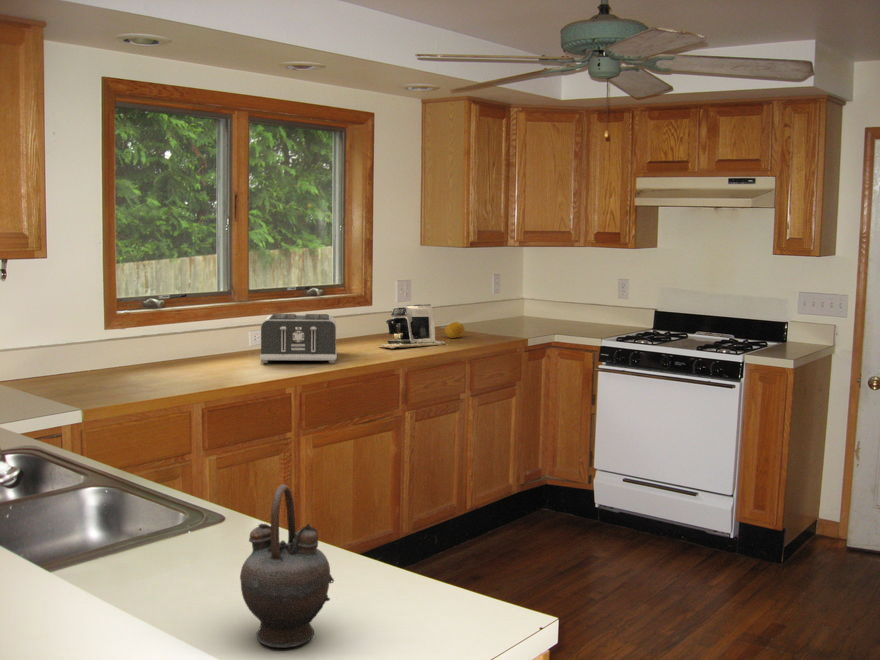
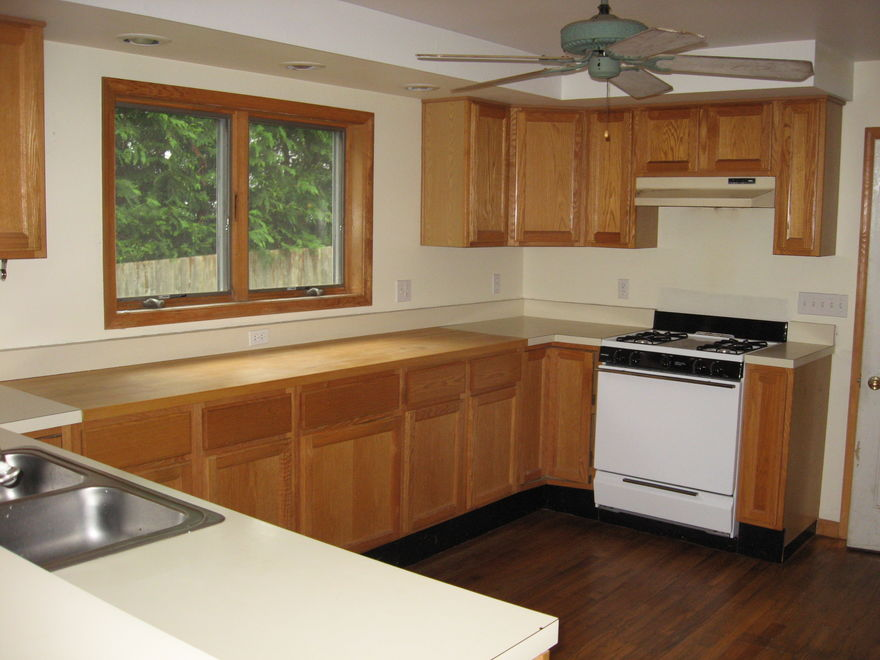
- fruit [444,321,465,339]
- teapot [239,483,335,649]
- coffee maker [377,303,446,350]
- toaster [259,313,338,364]
